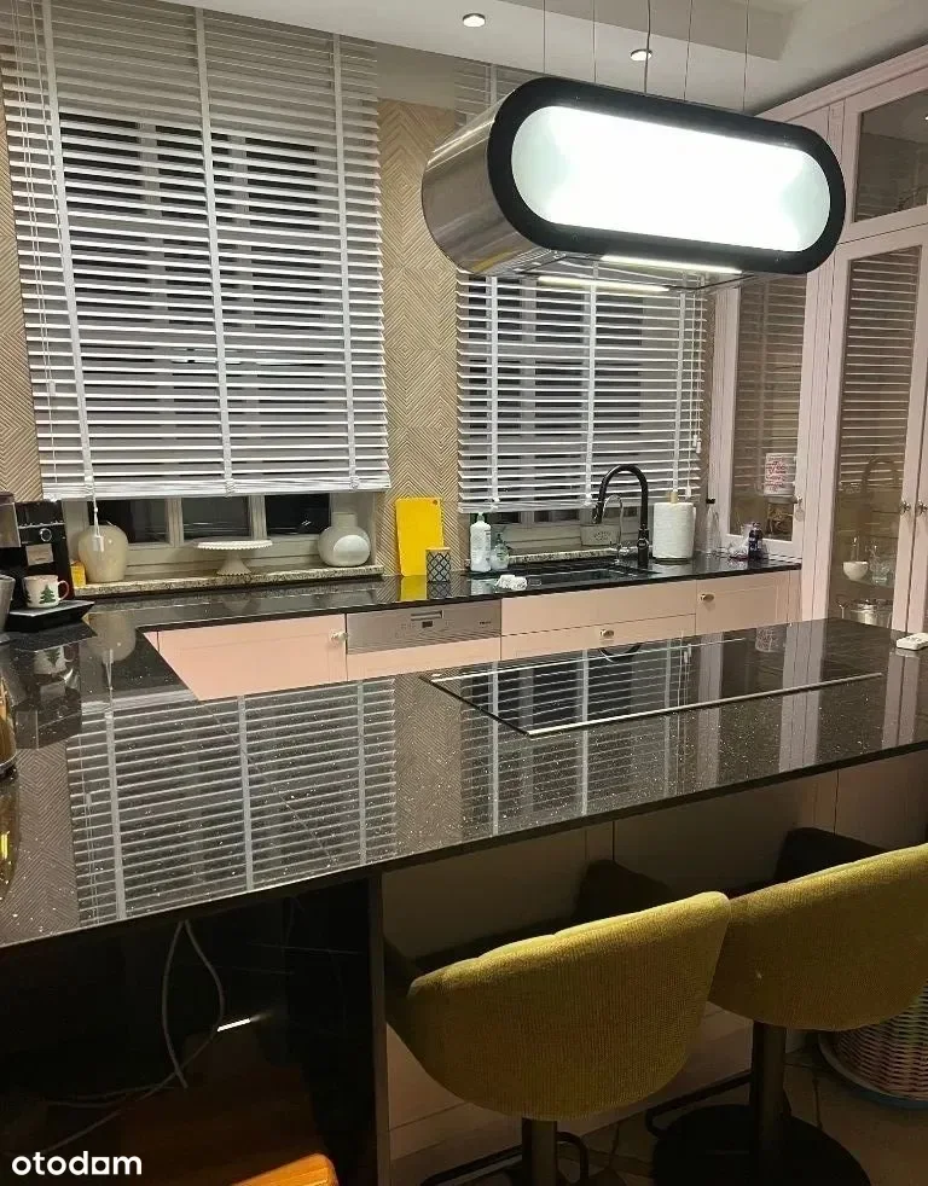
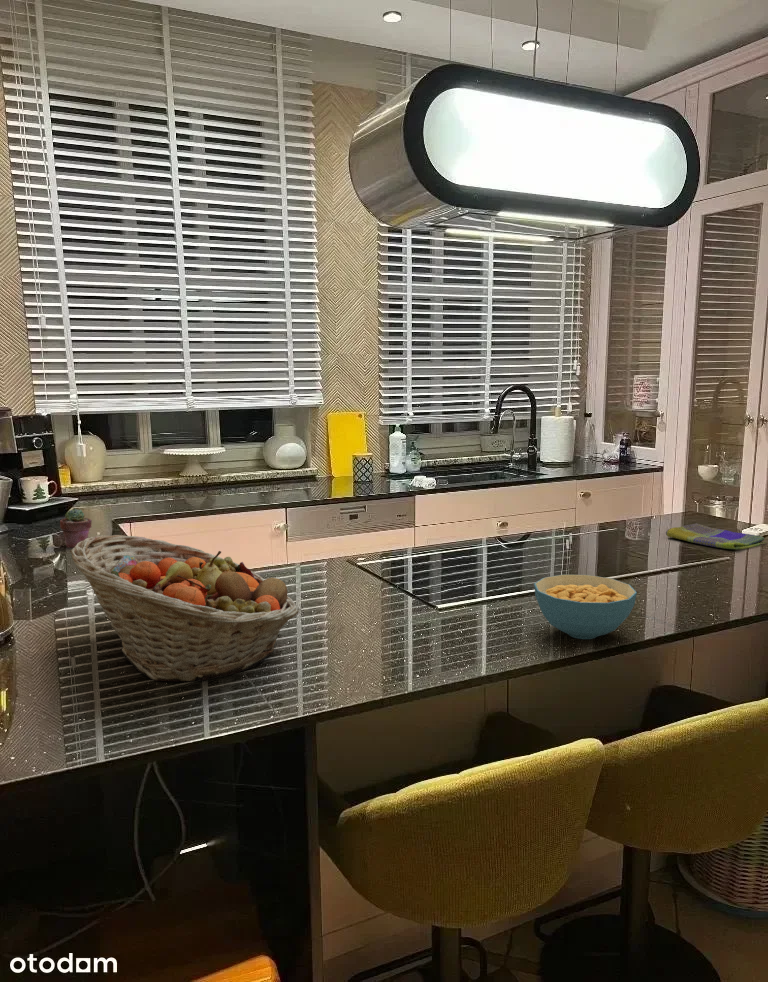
+ potted succulent [59,507,93,549]
+ fruit basket [69,534,300,683]
+ dish towel [665,522,768,550]
+ cereal bowl [533,574,638,640]
